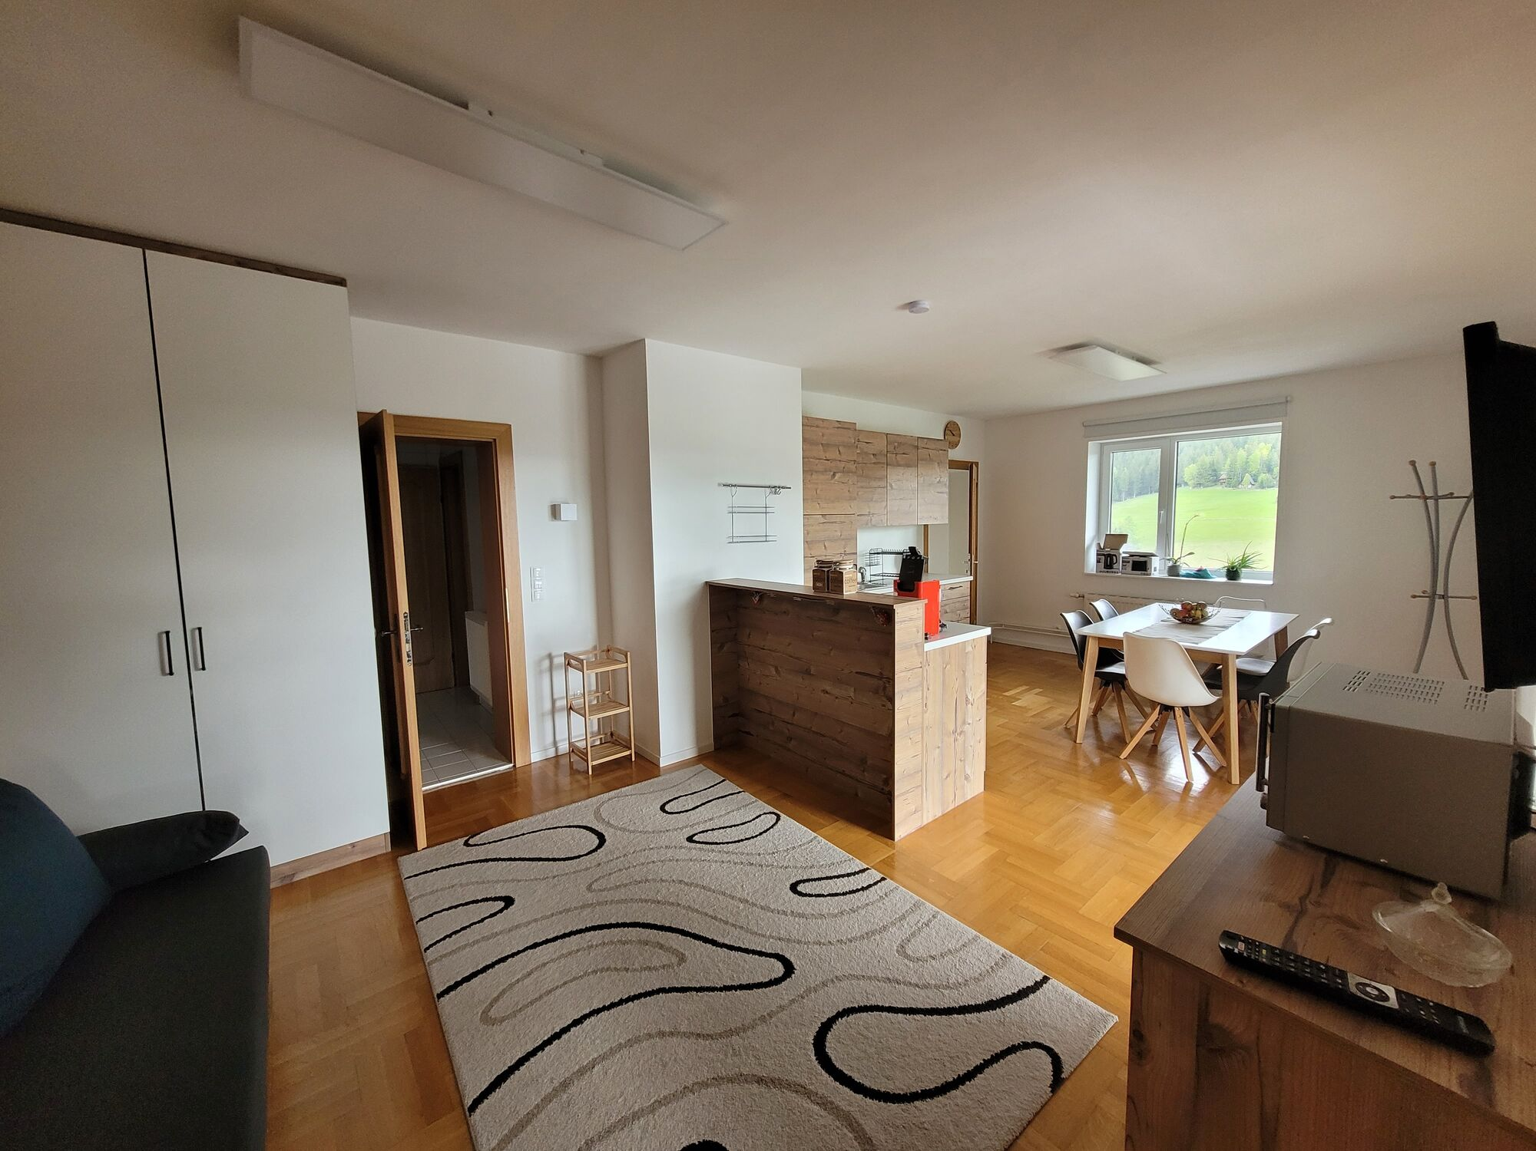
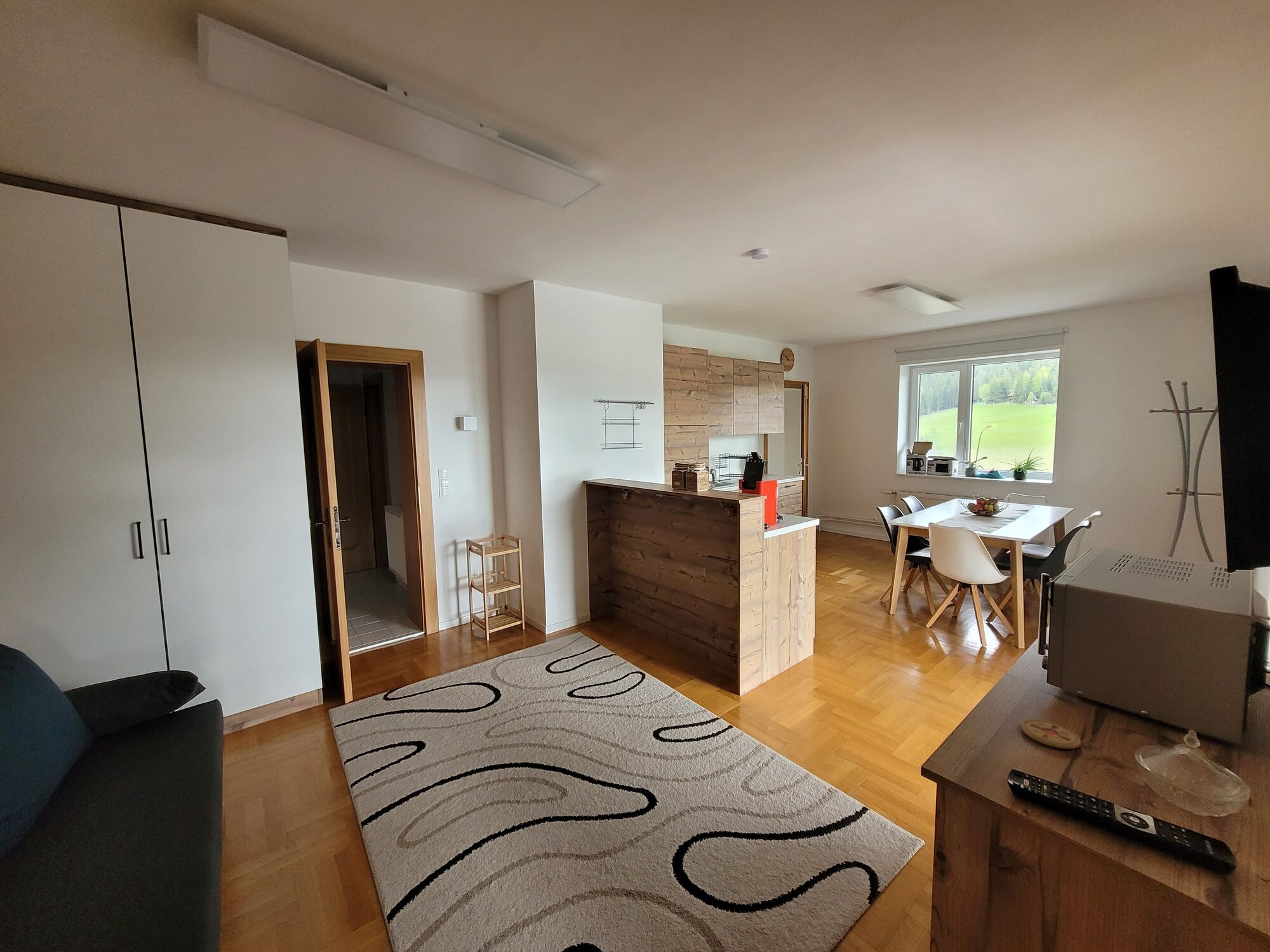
+ coaster [1020,718,1081,750]
